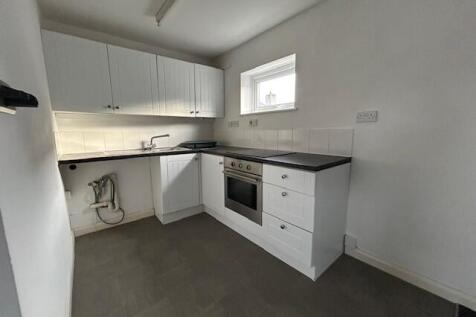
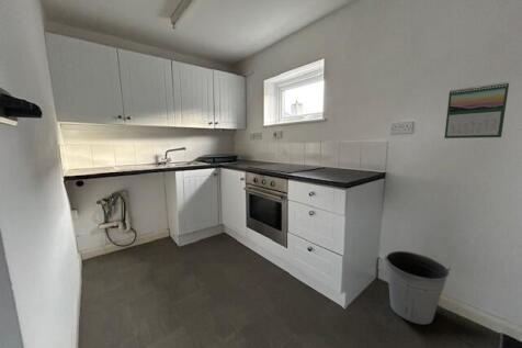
+ bucket [383,250,452,325]
+ calendar [443,81,510,139]
